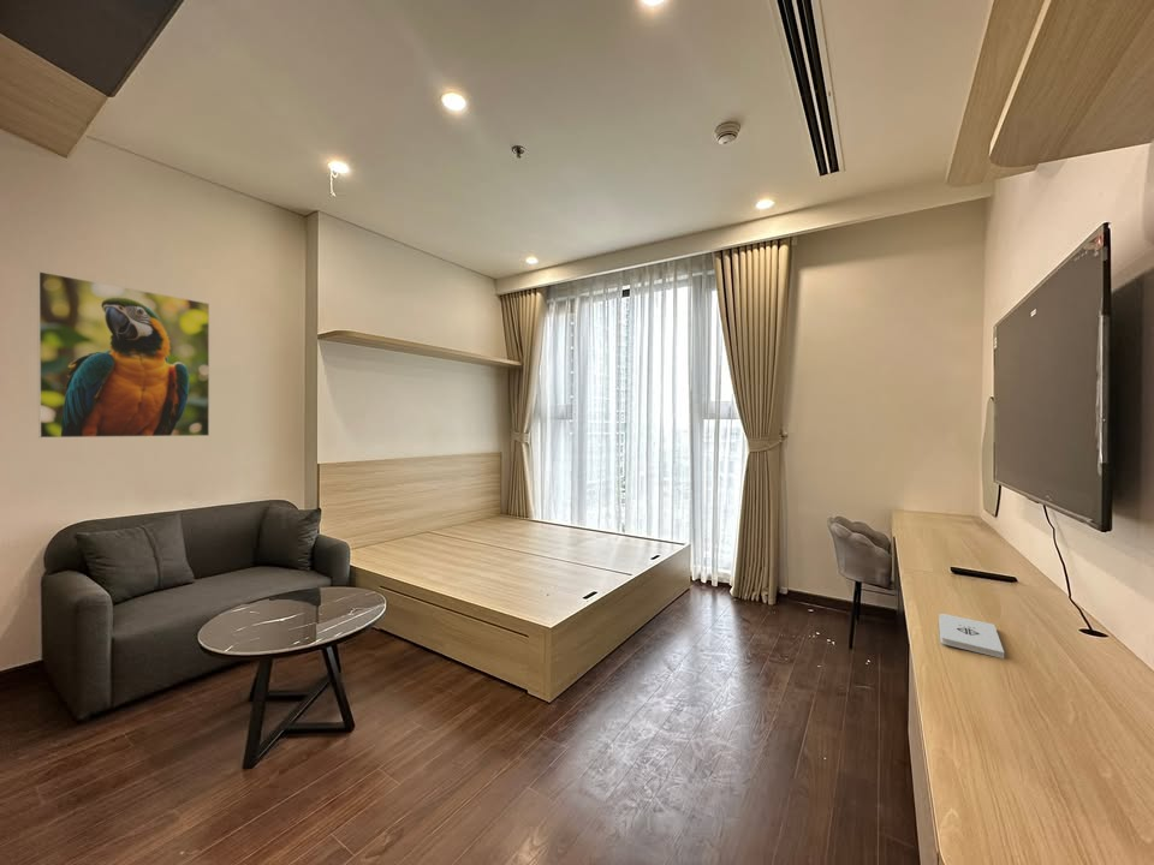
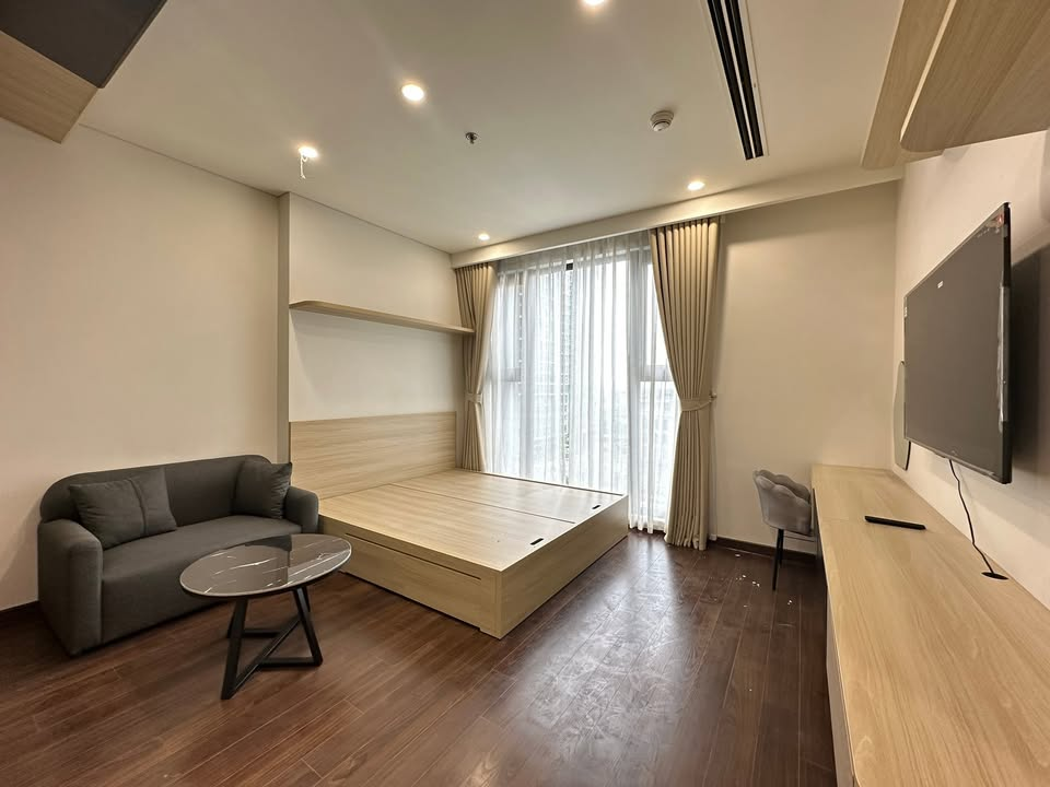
- notepad [938,613,1005,660]
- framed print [36,270,210,440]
